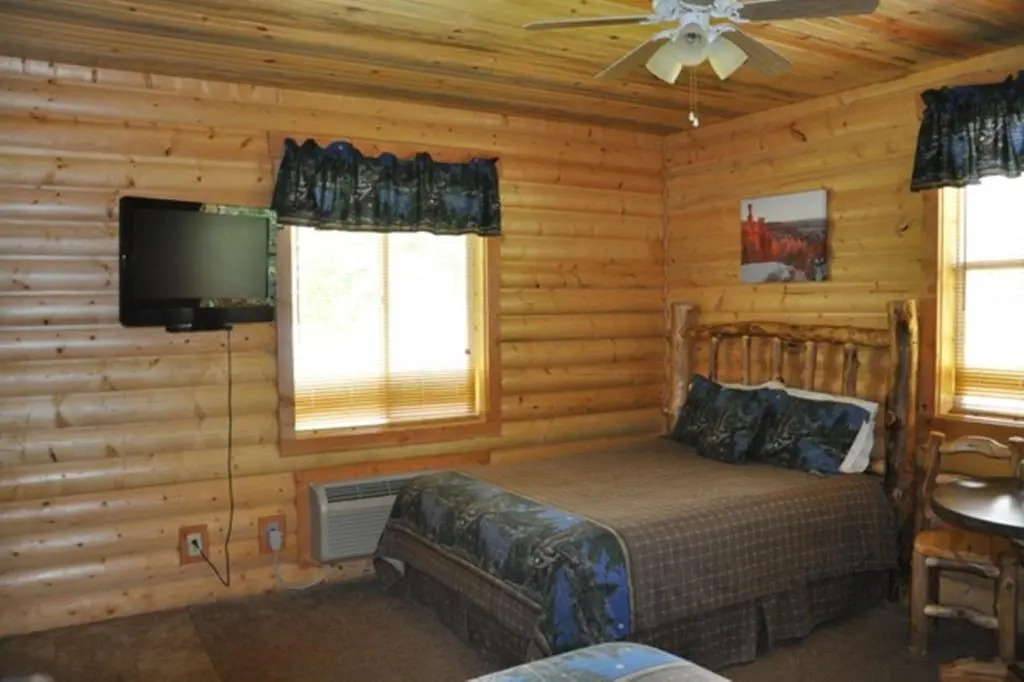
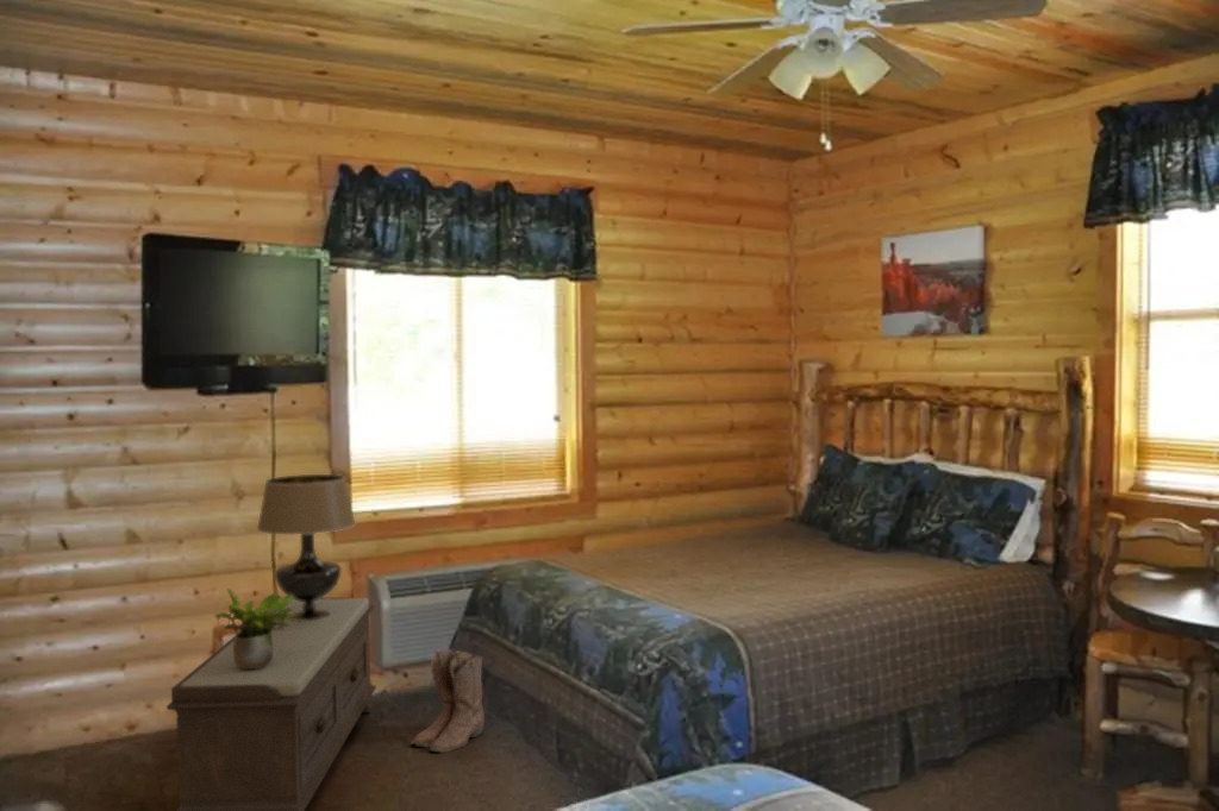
+ bench [165,596,377,811]
+ potted plant [213,587,299,668]
+ boots [410,647,486,754]
+ table lamp [256,473,357,621]
